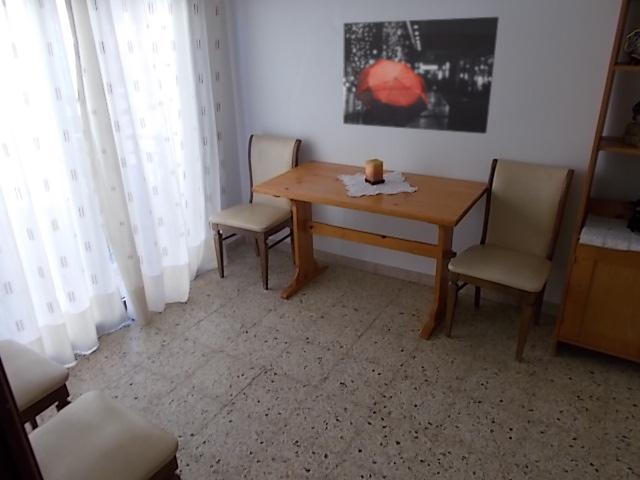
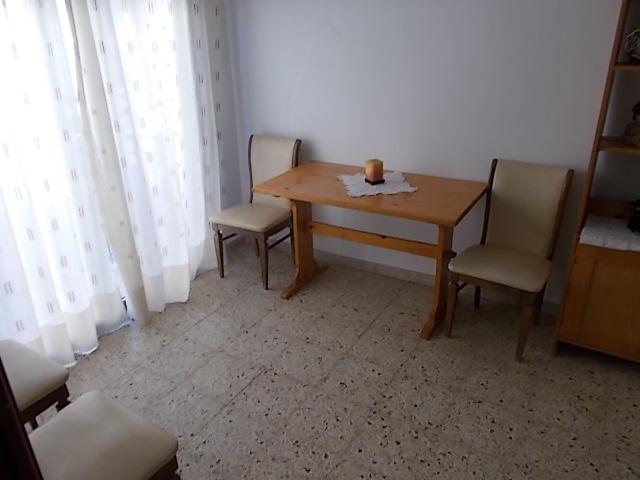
- wall art [342,16,500,135]
